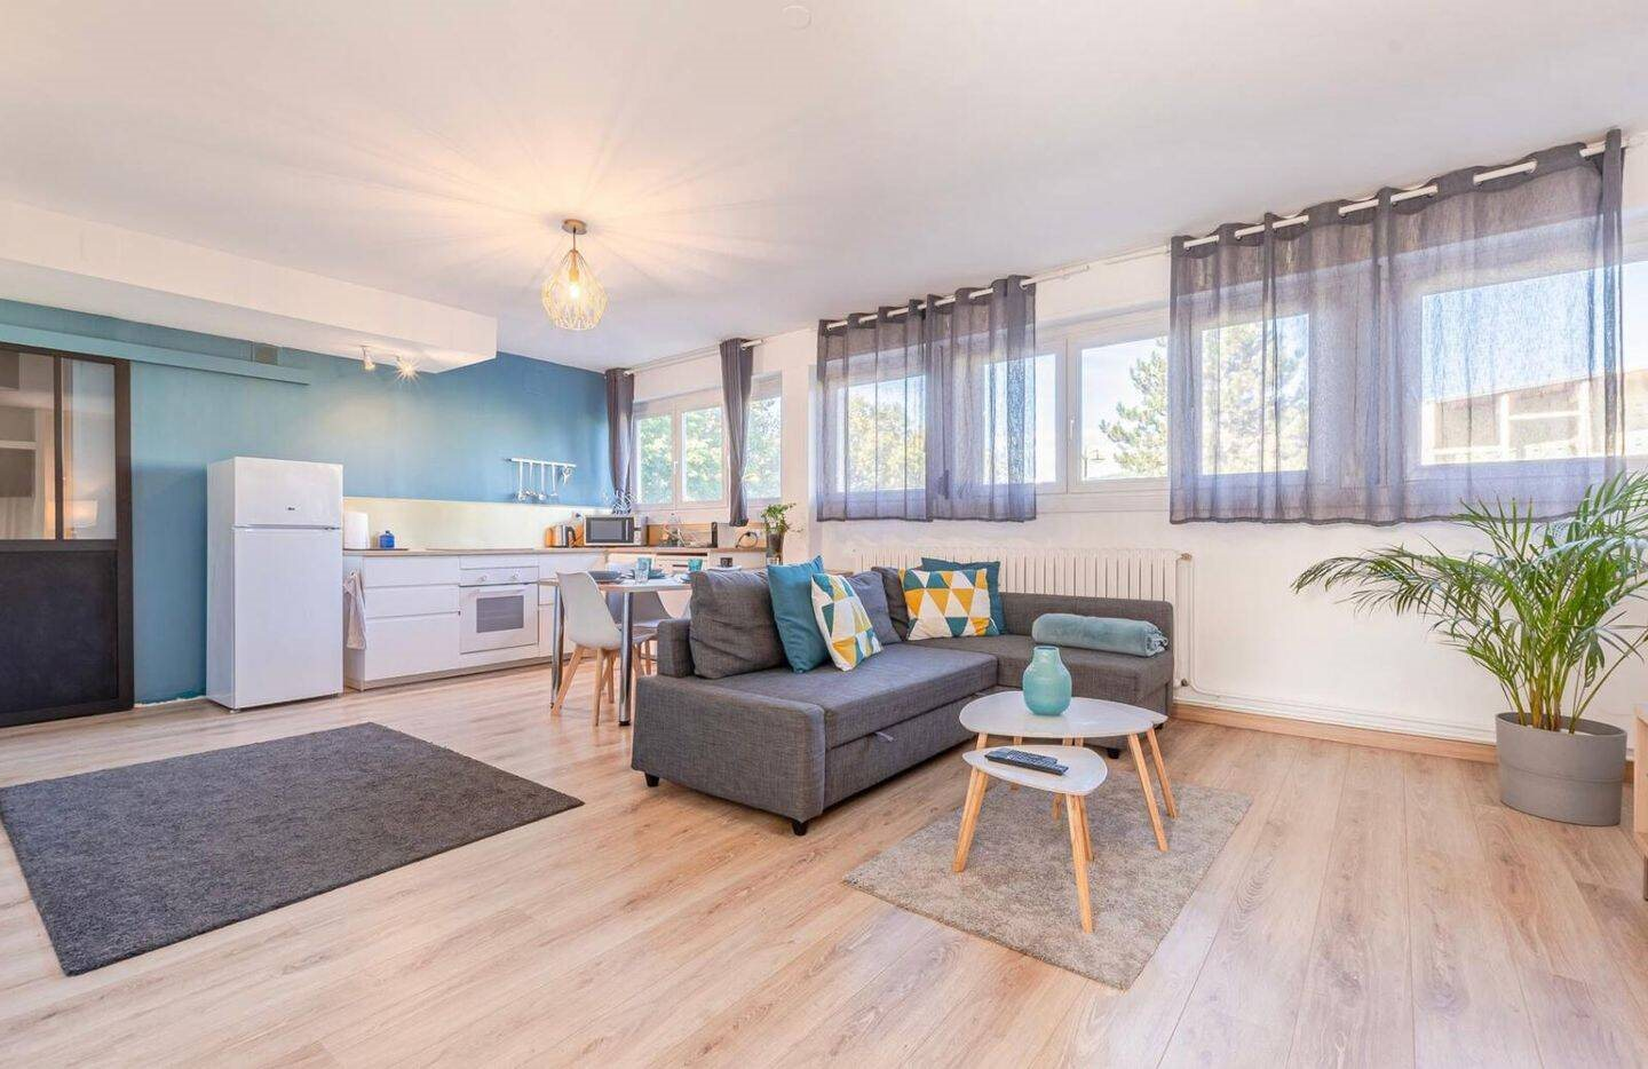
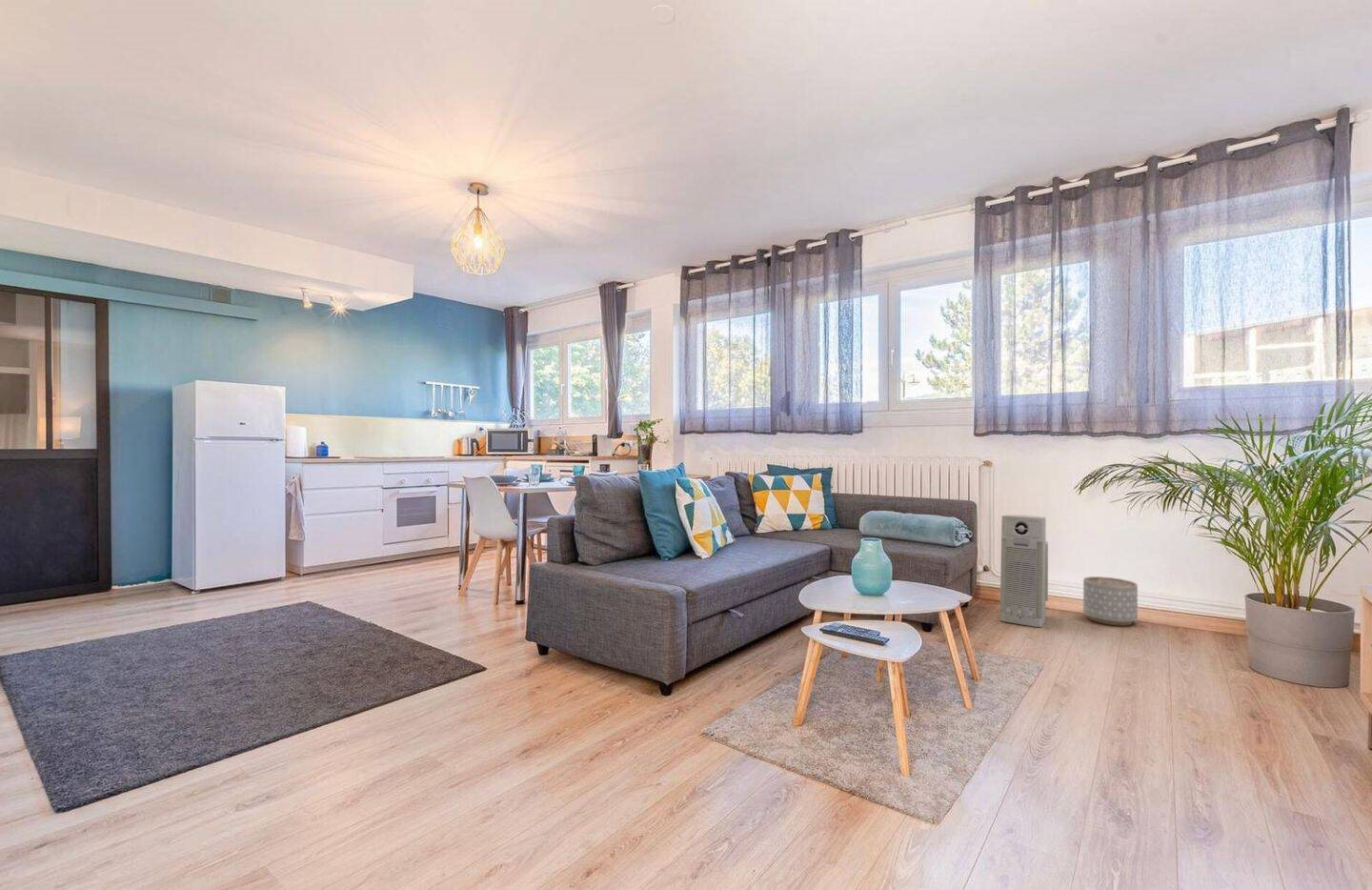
+ planter [1082,576,1139,627]
+ air purifier [999,514,1049,628]
